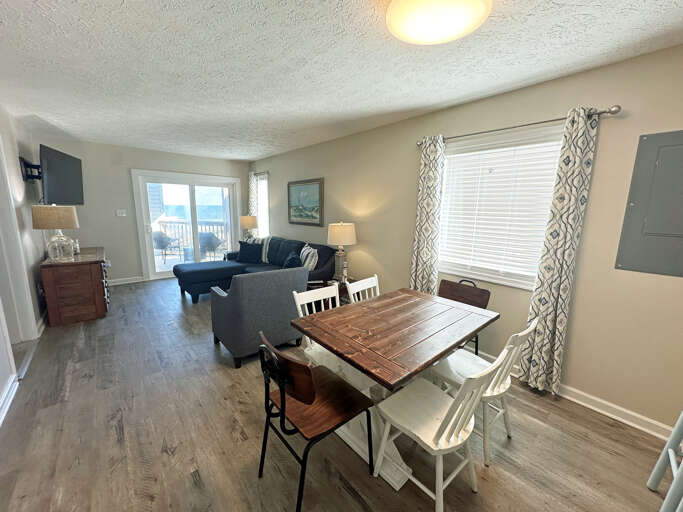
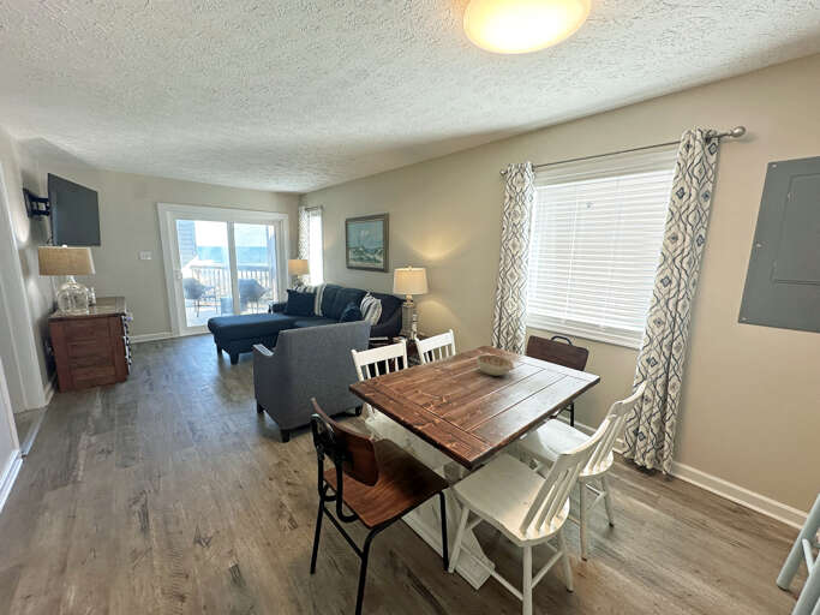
+ decorative bowl [475,353,515,377]
